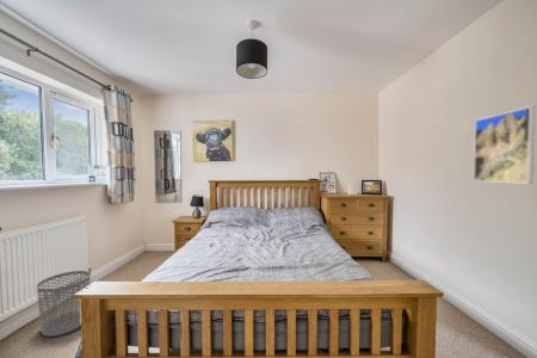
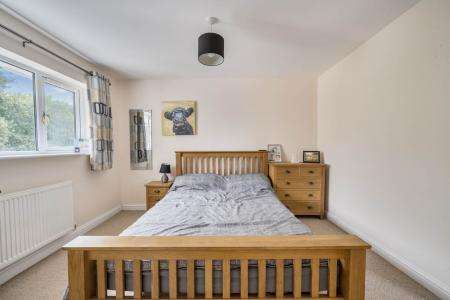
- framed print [473,105,537,185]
- waste bin [36,270,91,338]
